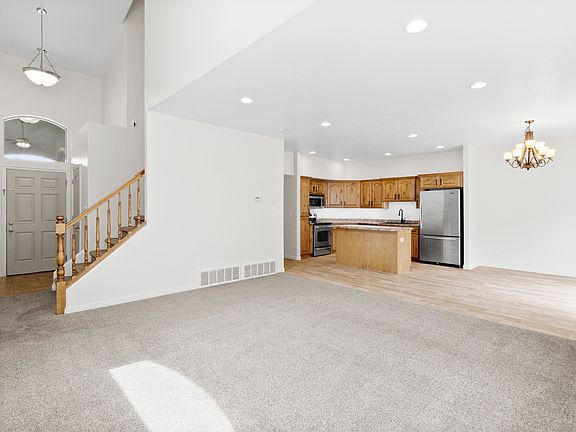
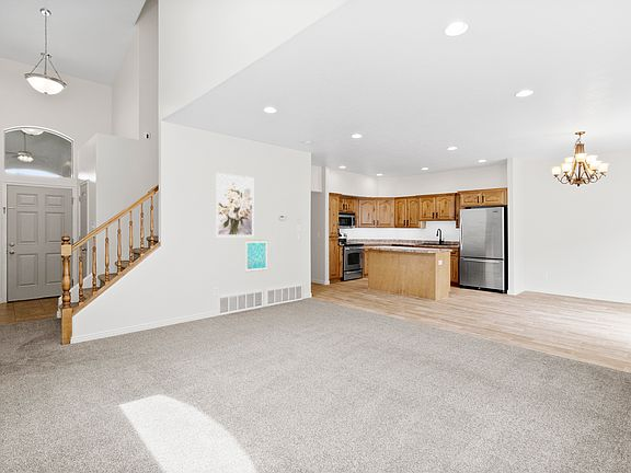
+ wall art [215,172,254,238]
+ wall art [245,239,268,273]
